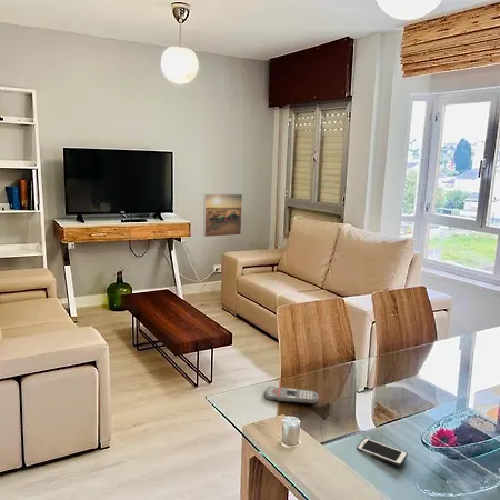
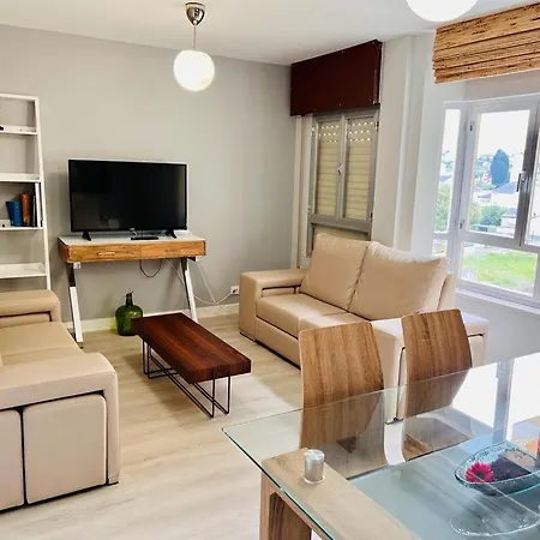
- remote control [264,386,320,406]
- cell phone [356,437,409,467]
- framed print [202,193,243,238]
